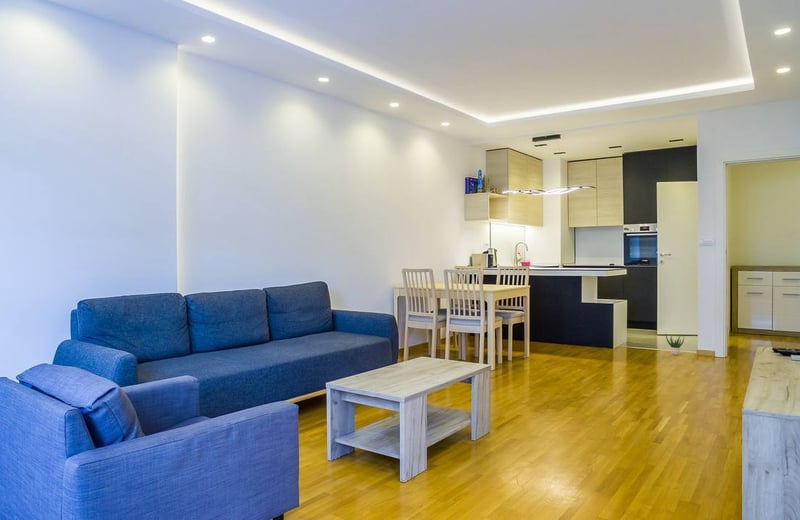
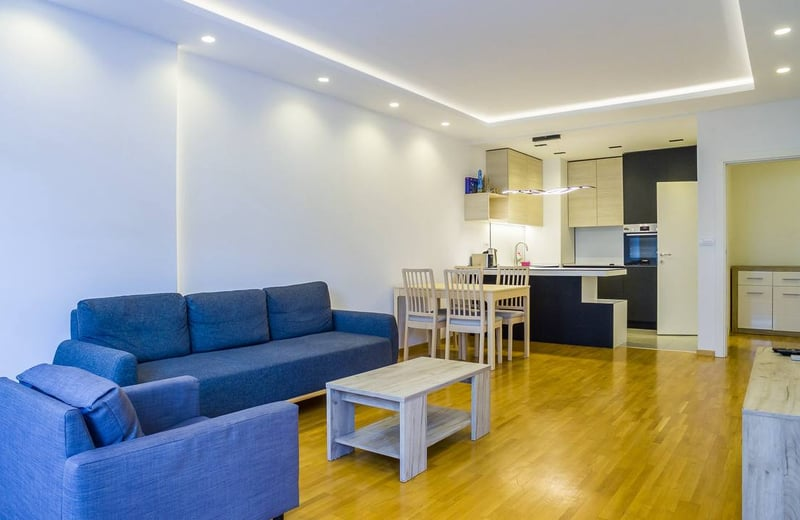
- potted plant [665,334,685,356]
